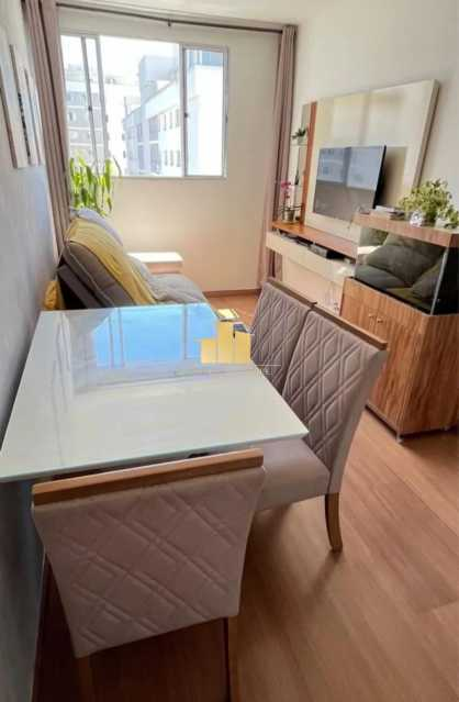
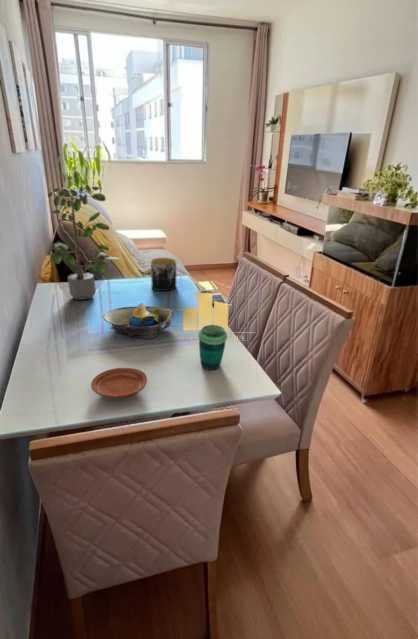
+ cup [197,324,228,371]
+ mug [150,257,177,292]
+ potted plant [47,183,121,301]
+ plate [90,367,148,400]
+ decorative bowl [102,302,175,339]
